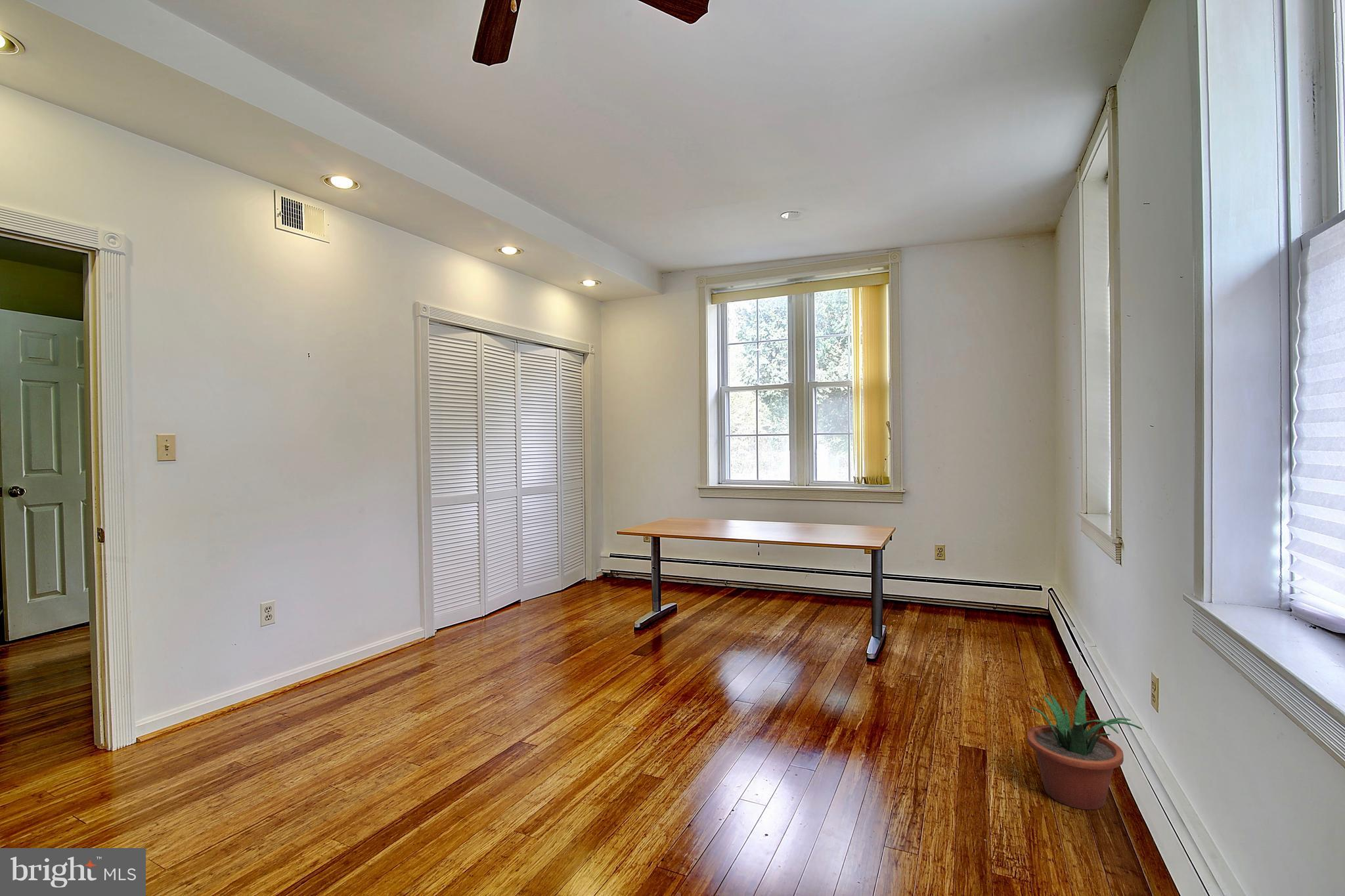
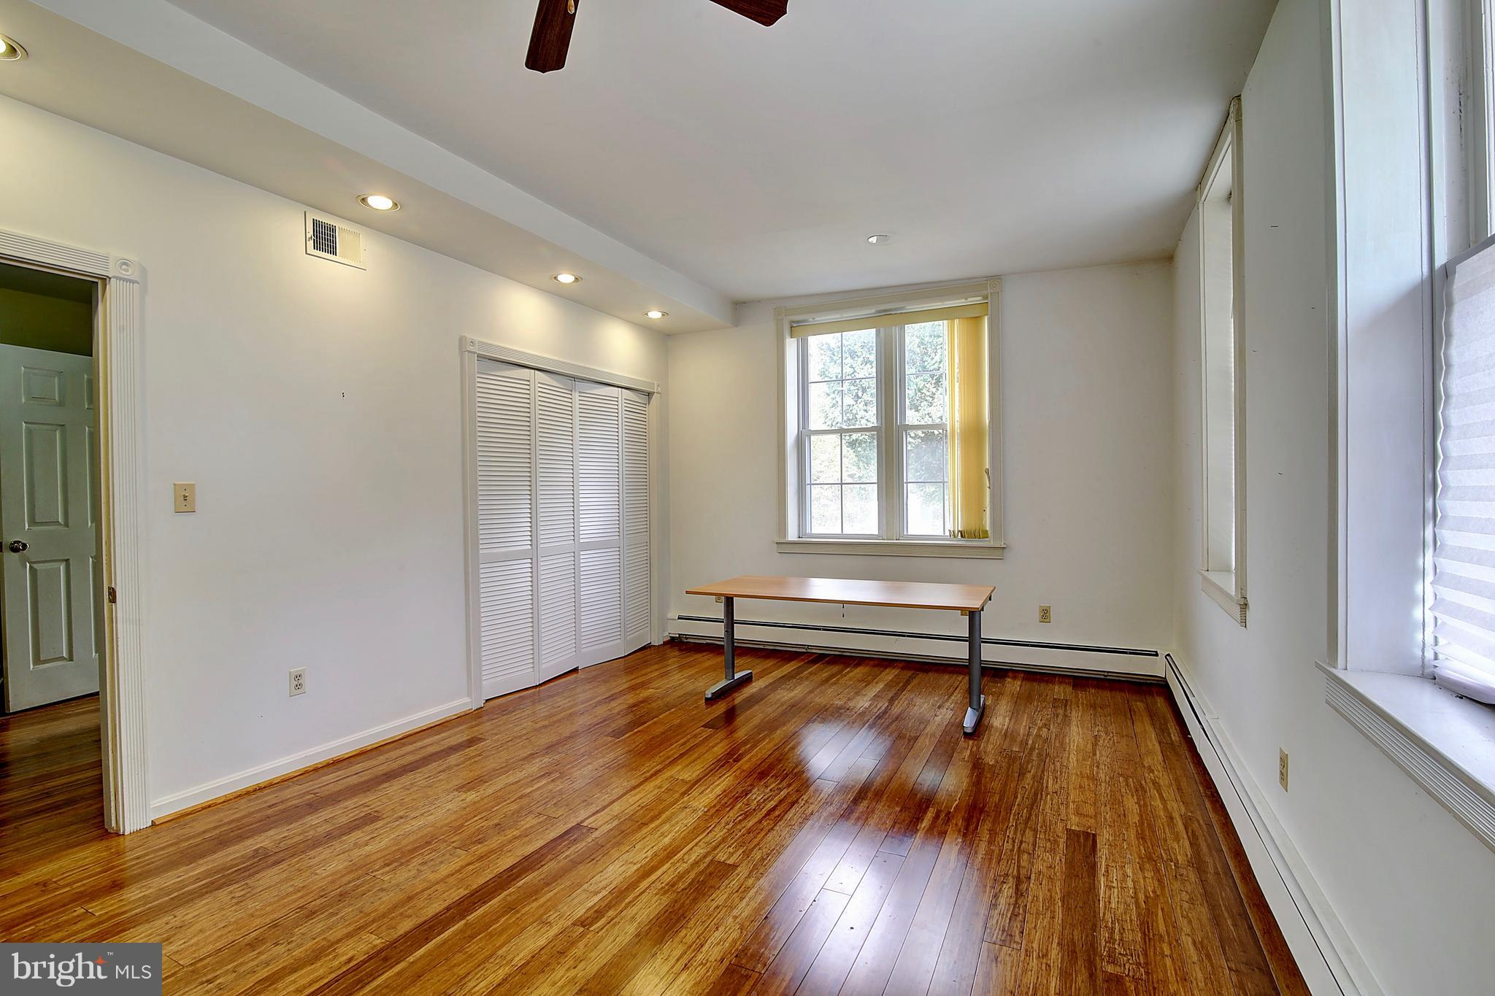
- potted plant [1026,689,1143,811]
